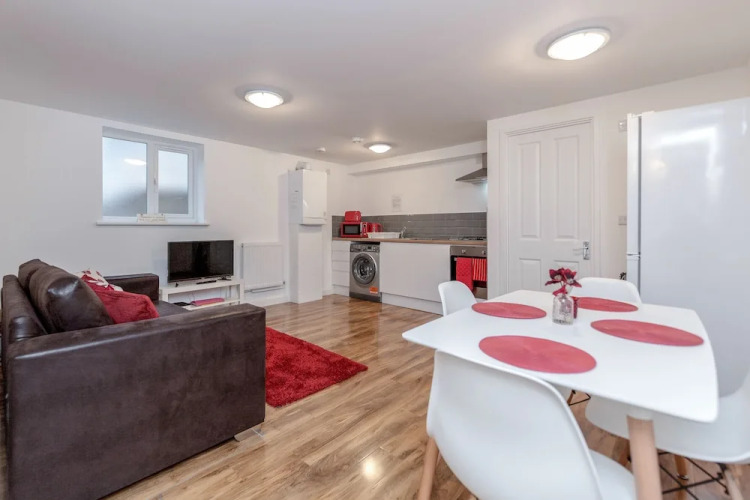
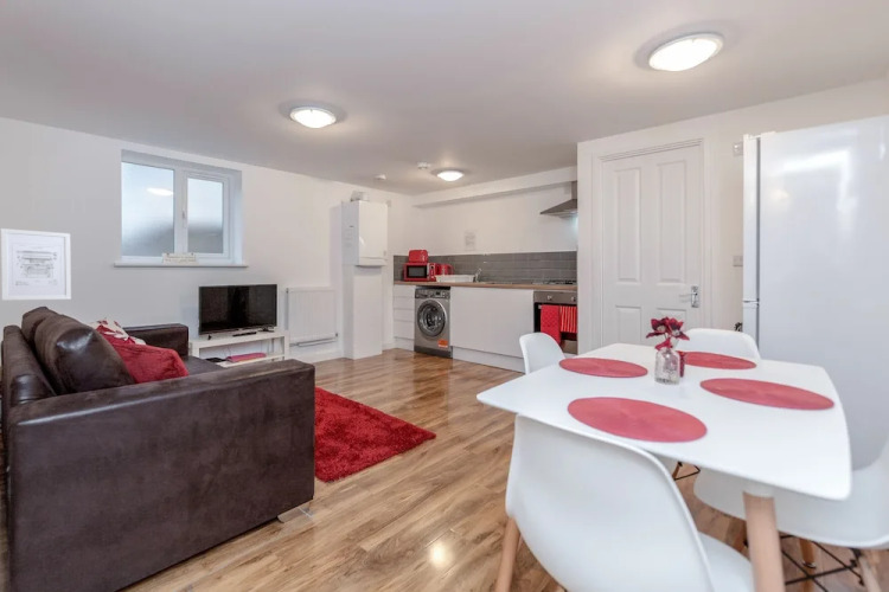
+ wall art [0,227,72,301]
